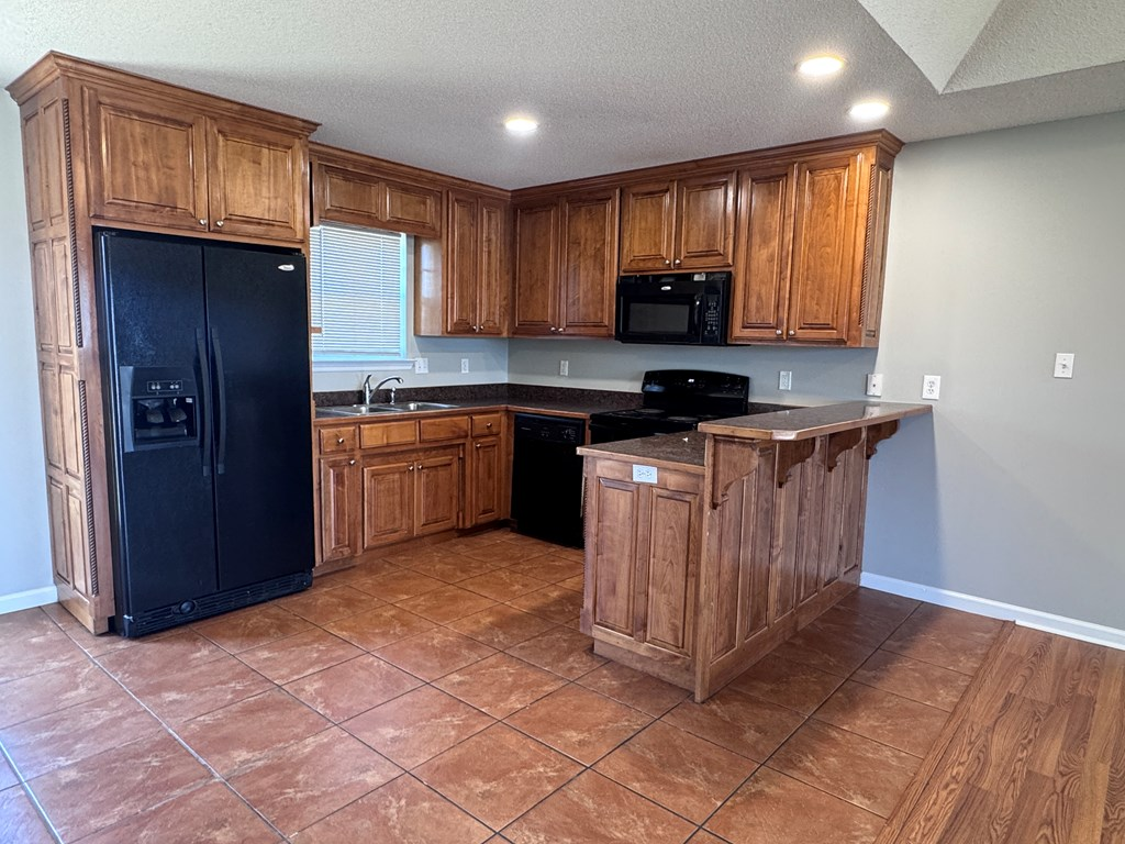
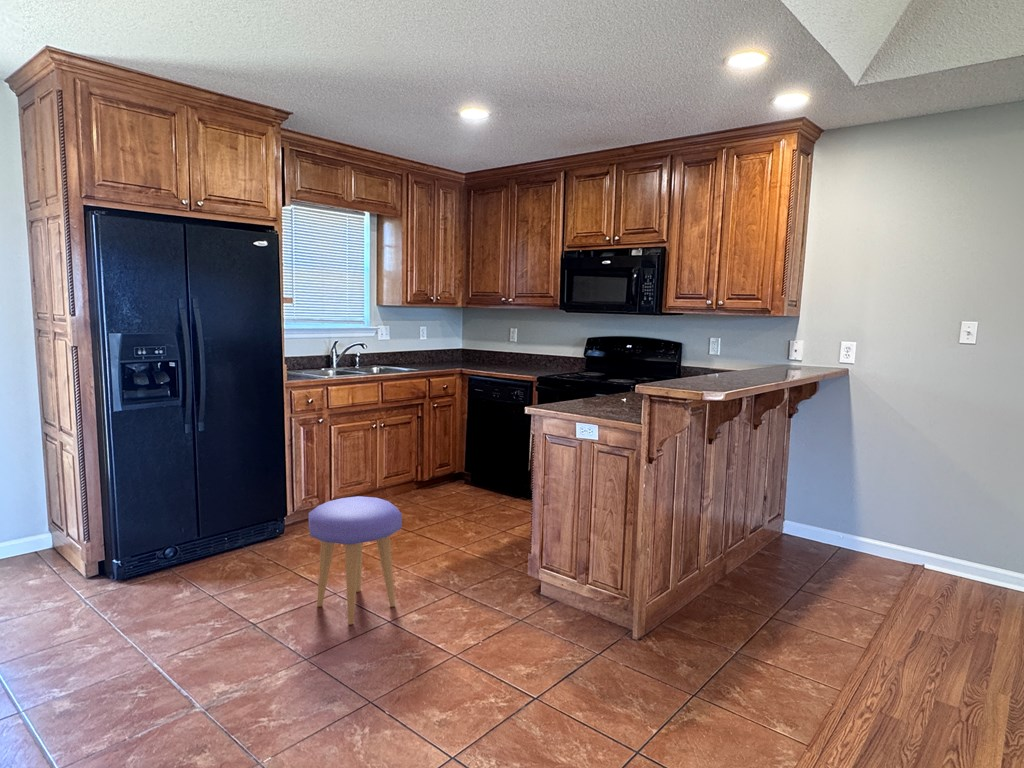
+ stool [308,495,403,625]
